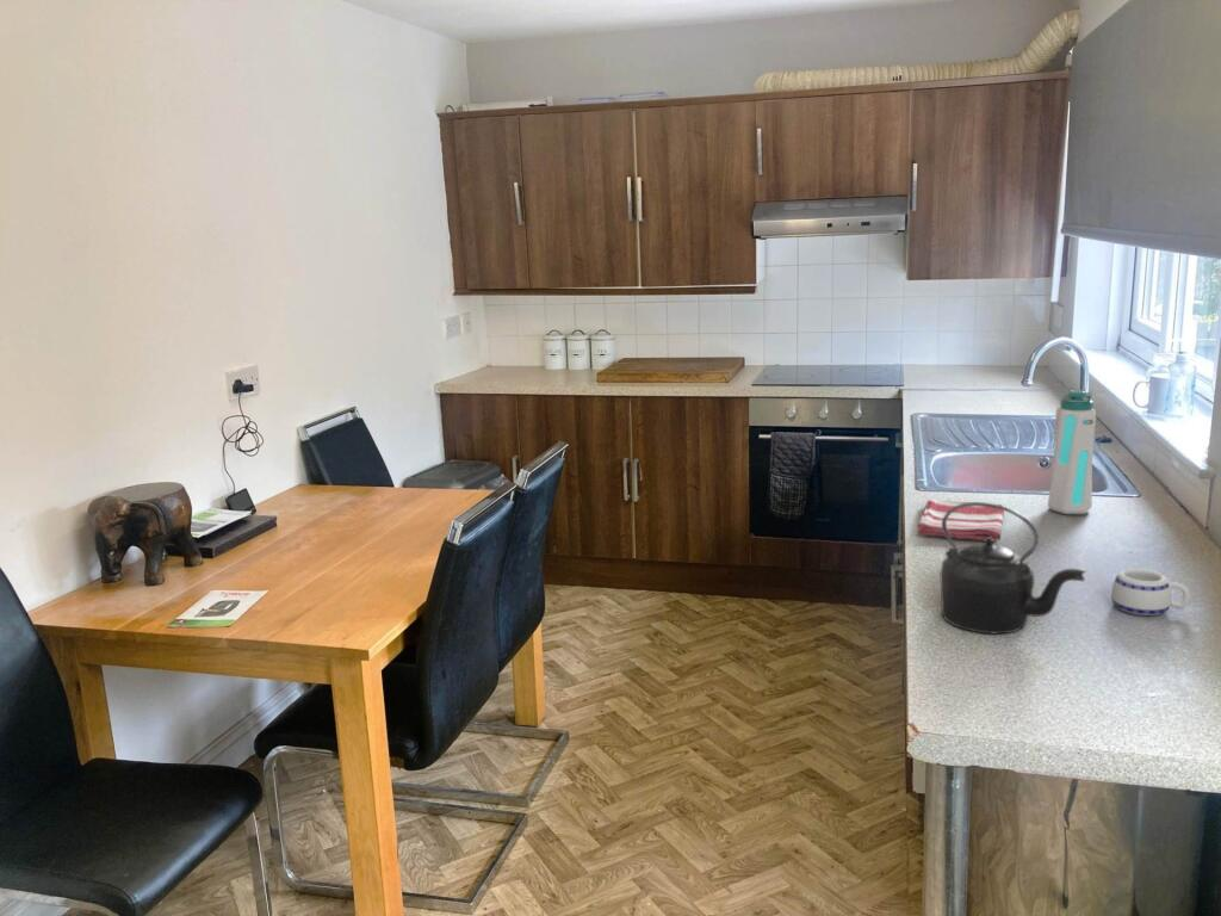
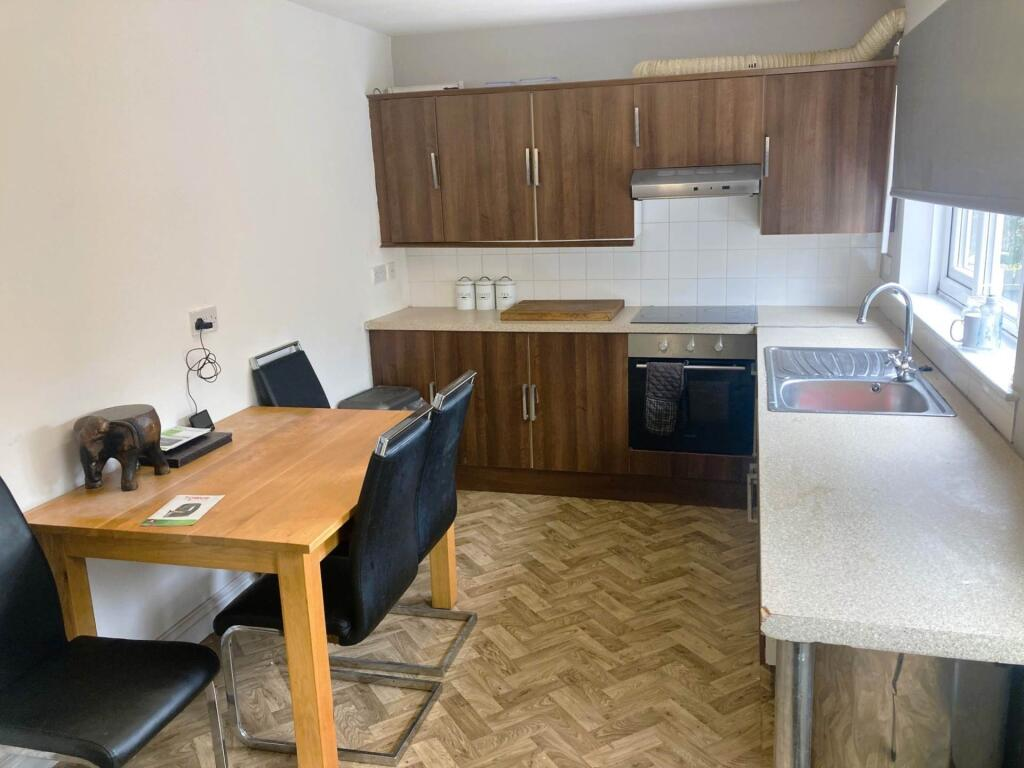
- dish towel [916,497,1005,543]
- water bottle [1047,389,1097,515]
- mug [1110,568,1191,617]
- kettle [938,501,1087,635]
